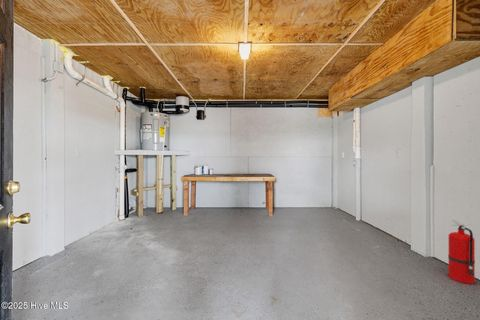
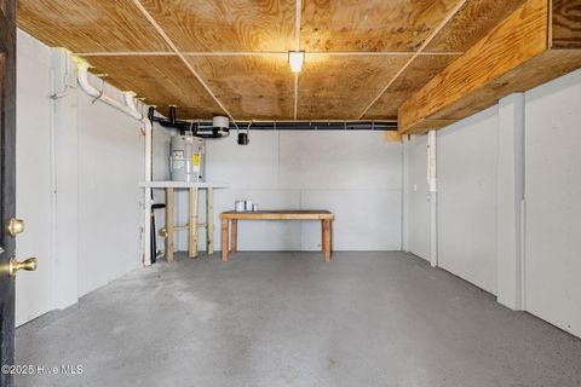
- fire extinguisher [447,219,476,285]
